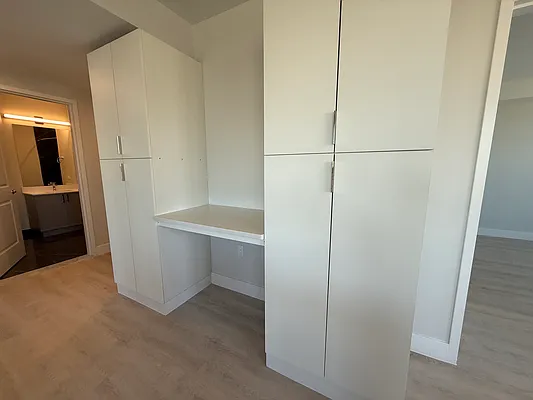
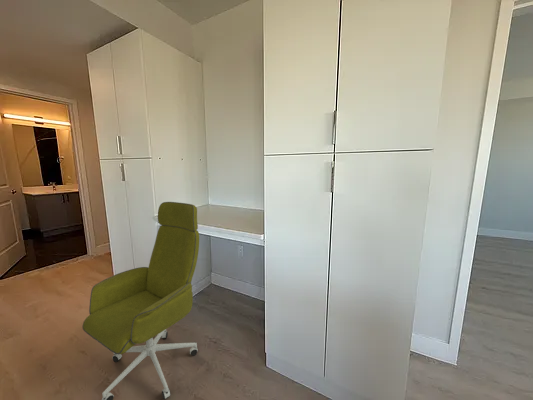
+ office chair [81,201,200,400]
